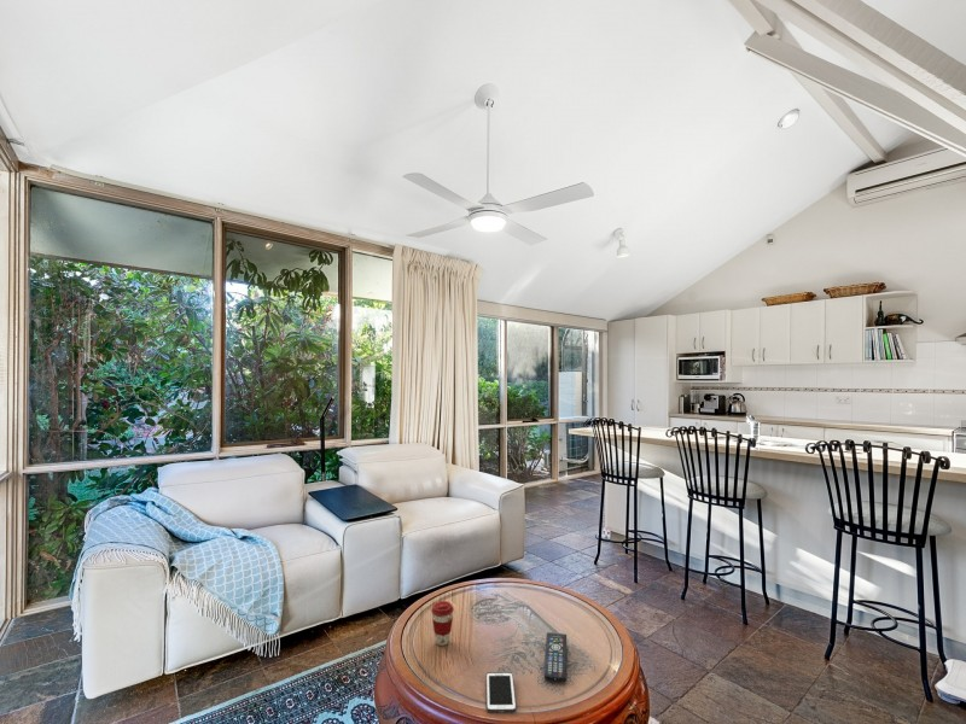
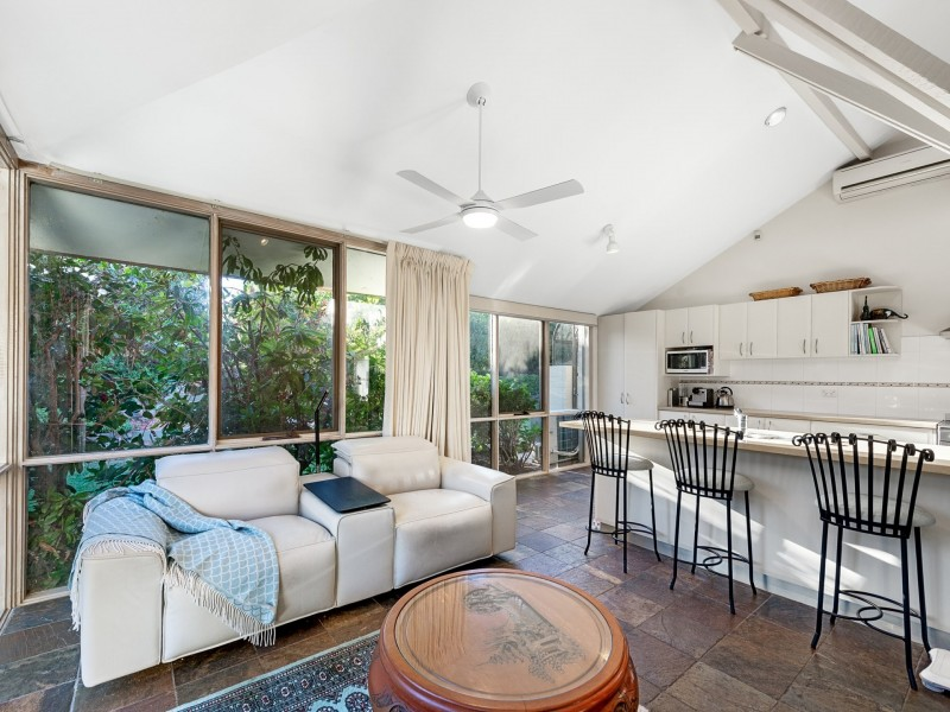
- cell phone [485,671,517,714]
- remote control [543,631,568,683]
- coffee cup [430,600,455,647]
